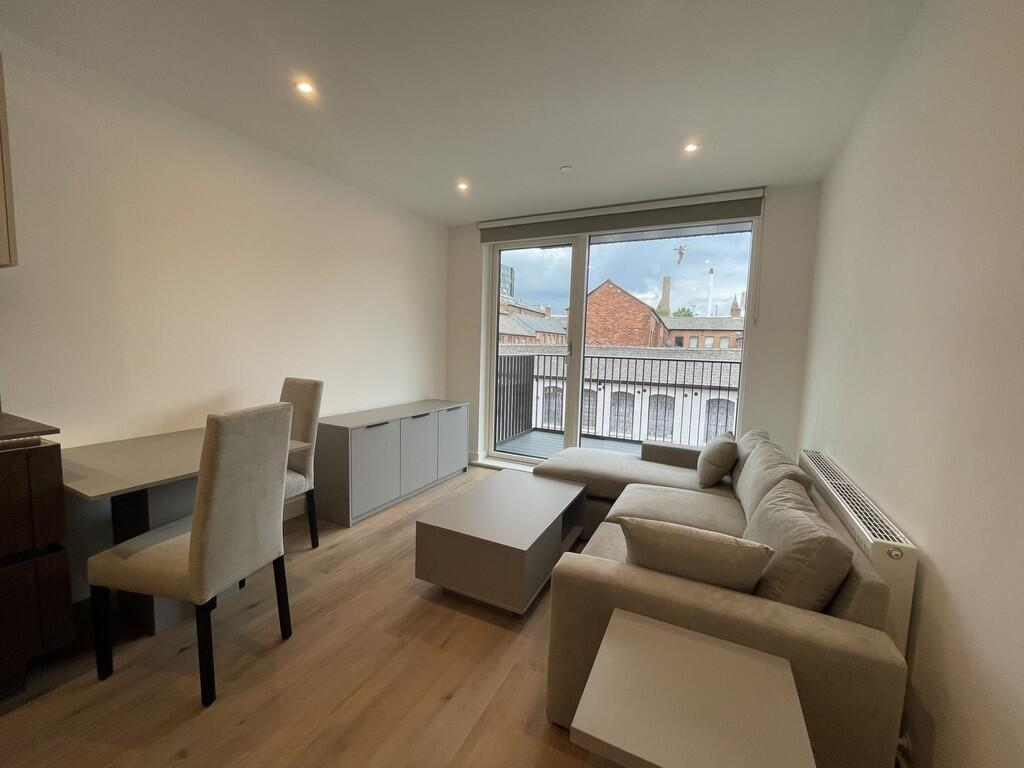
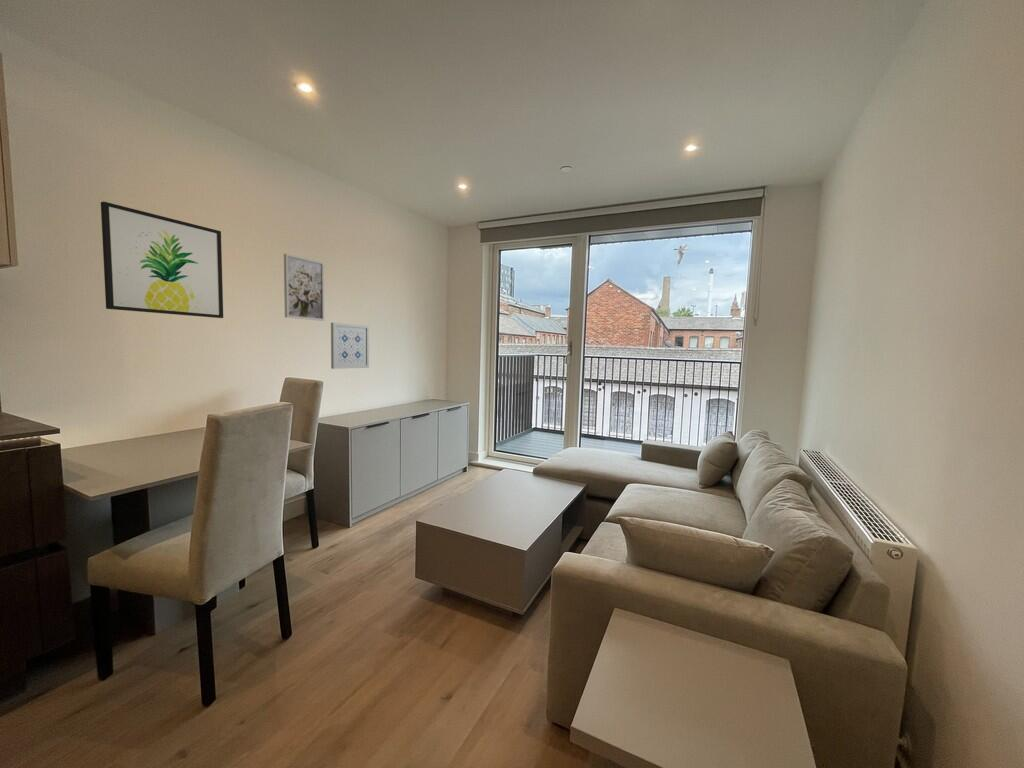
+ wall art [283,253,325,322]
+ wall art [330,322,370,370]
+ wall art [100,200,224,319]
